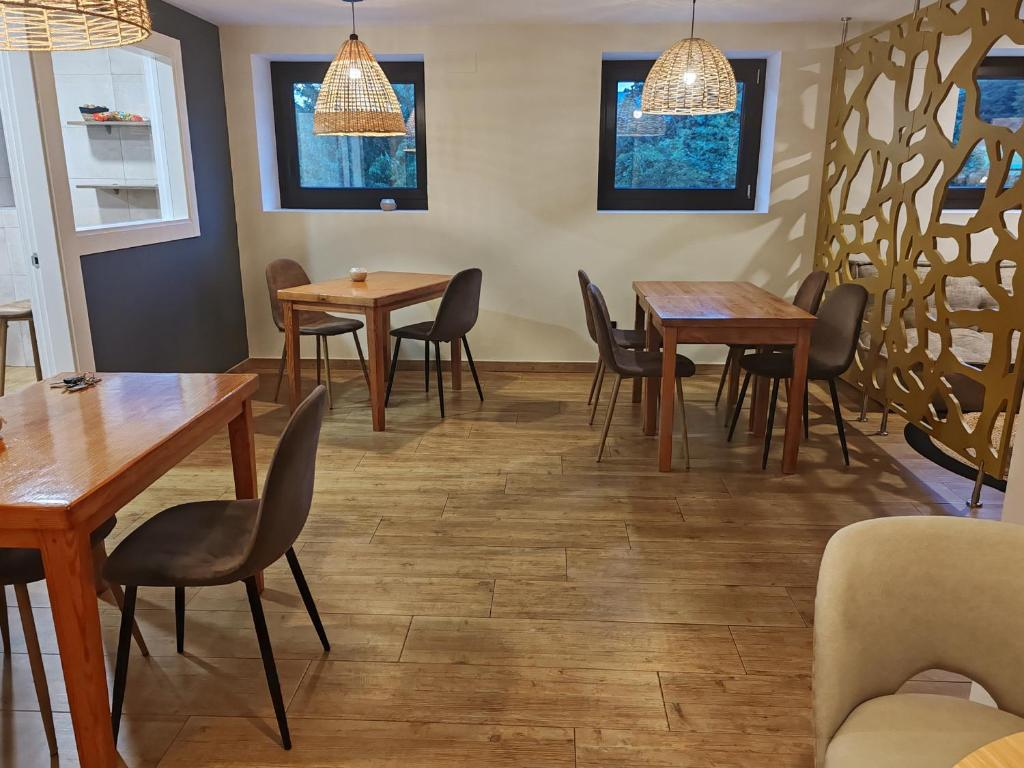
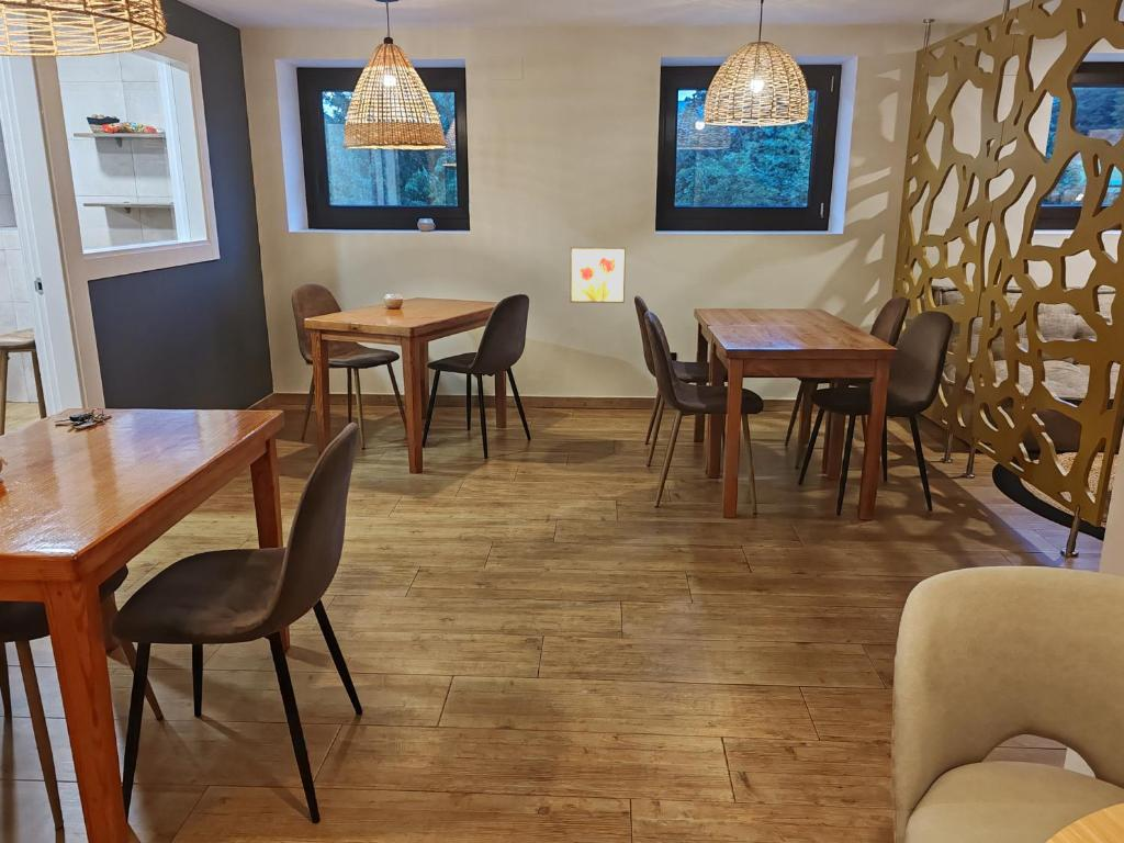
+ wall art [569,246,627,304]
